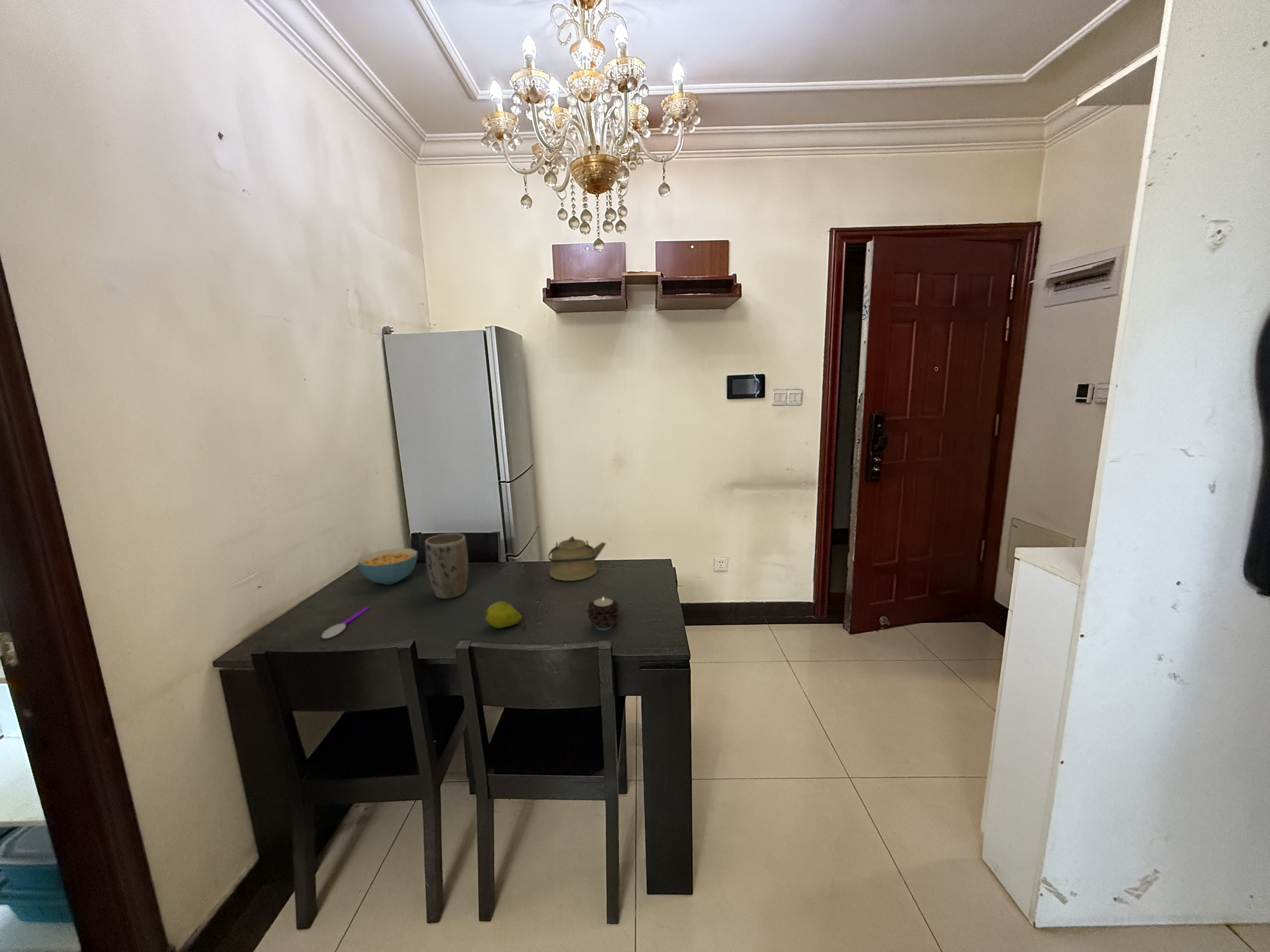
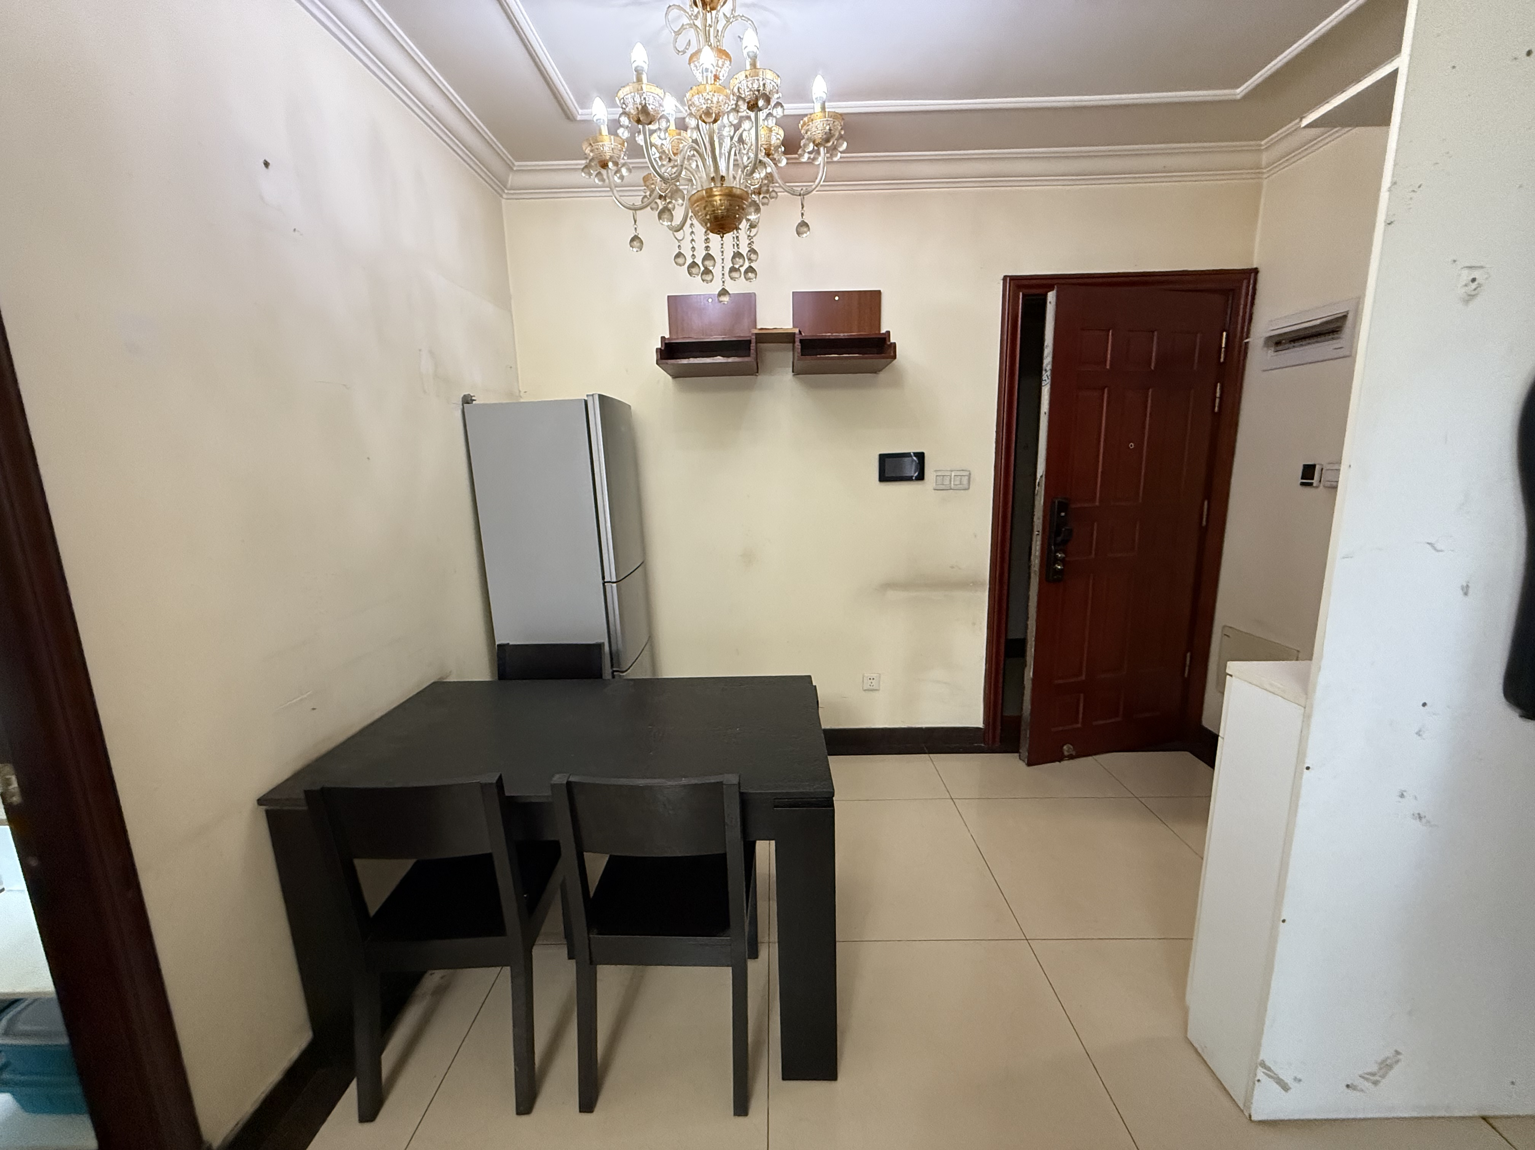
- candle [586,596,620,631]
- cereal bowl [357,548,418,585]
- spoon [321,606,370,639]
- fruit [484,601,525,629]
- plant pot [425,533,468,599]
- kettle [548,536,607,581]
